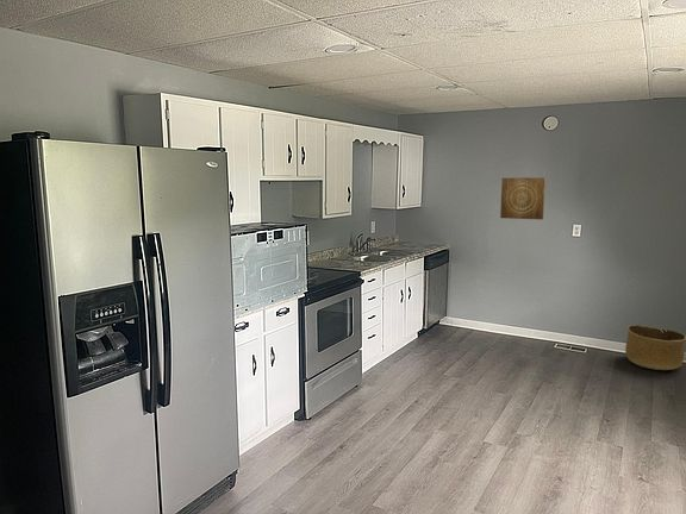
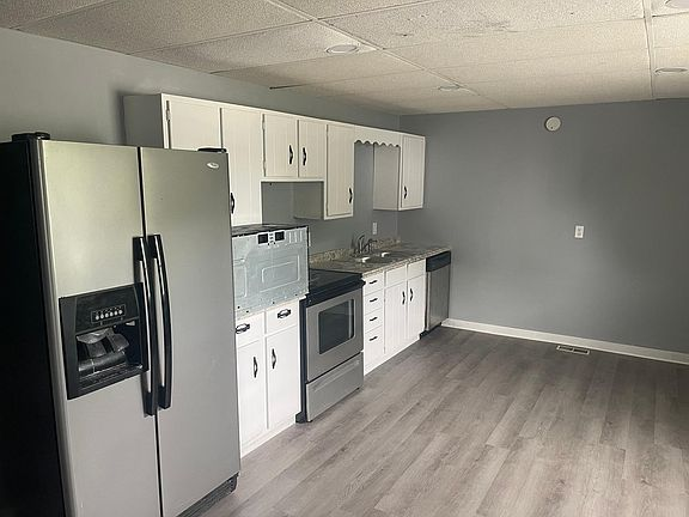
- wall art [499,176,547,220]
- basket [624,324,686,371]
